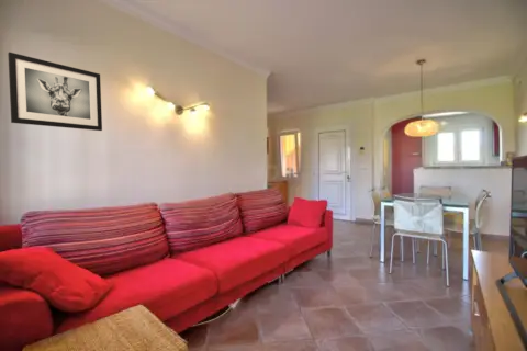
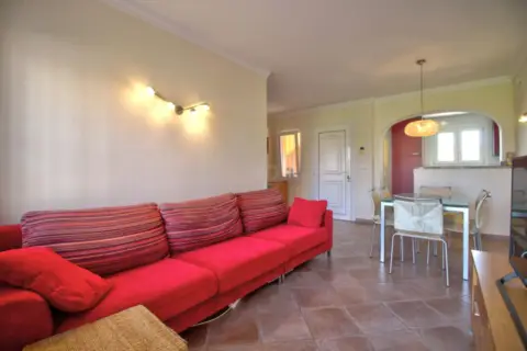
- wall art [7,52,103,132]
